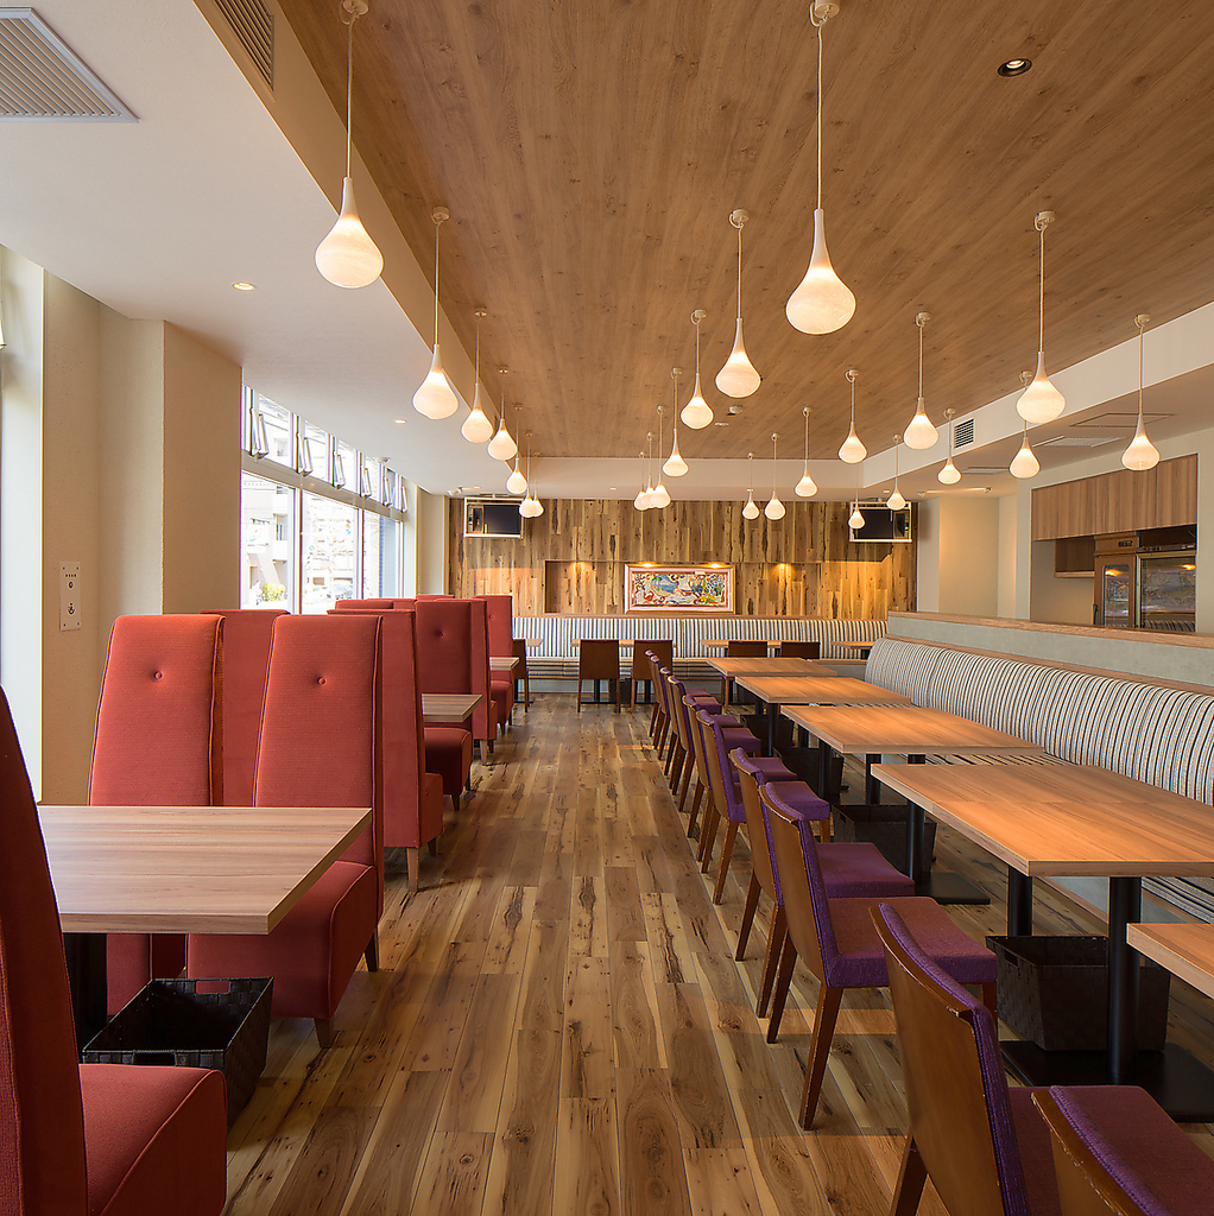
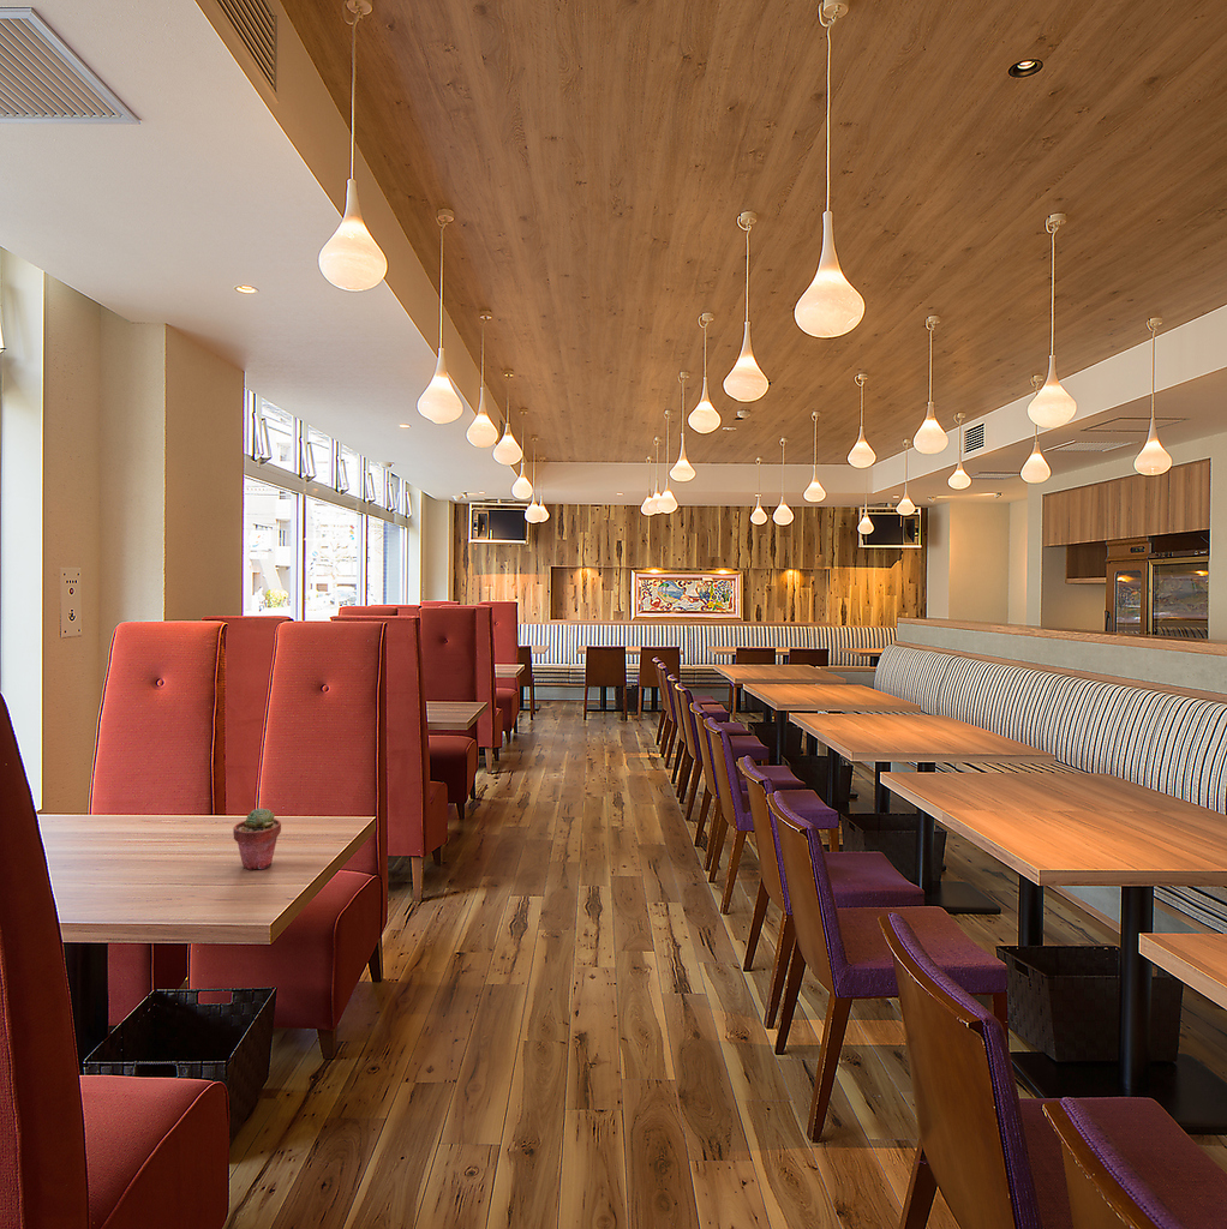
+ potted succulent [232,807,282,870]
